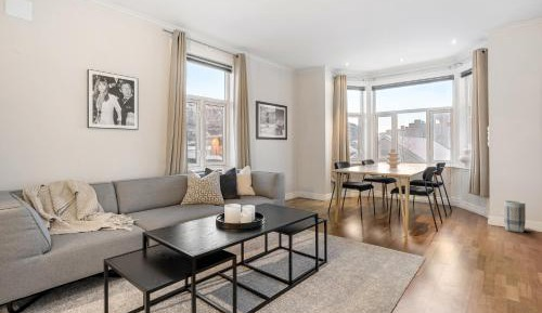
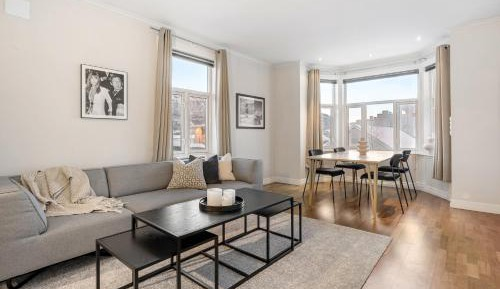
- basket [503,200,527,234]
